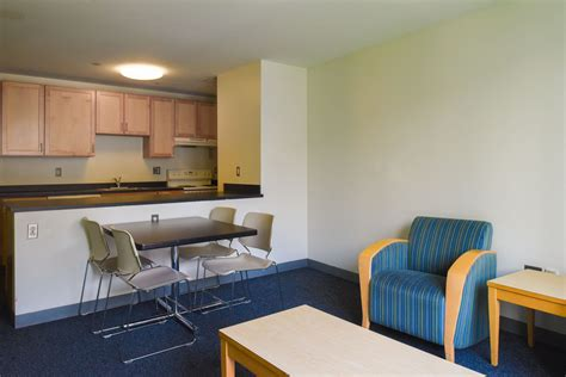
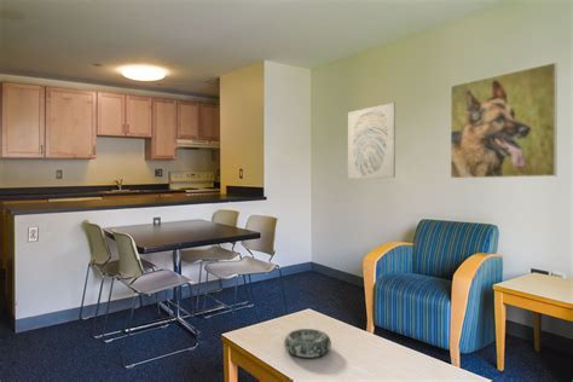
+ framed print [450,62,558,180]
+ decorative bowl [283,328,332,359]
+ wall art [347,102,397,180]
